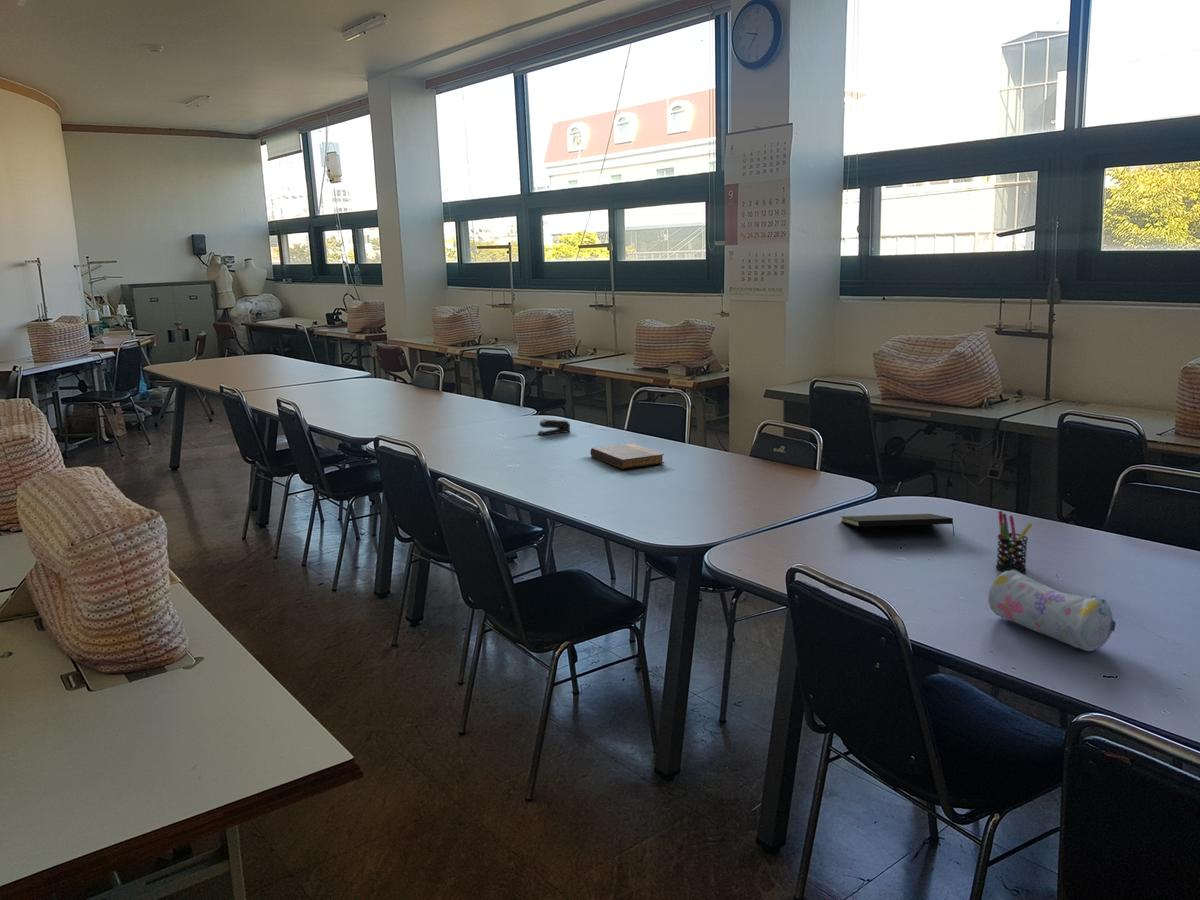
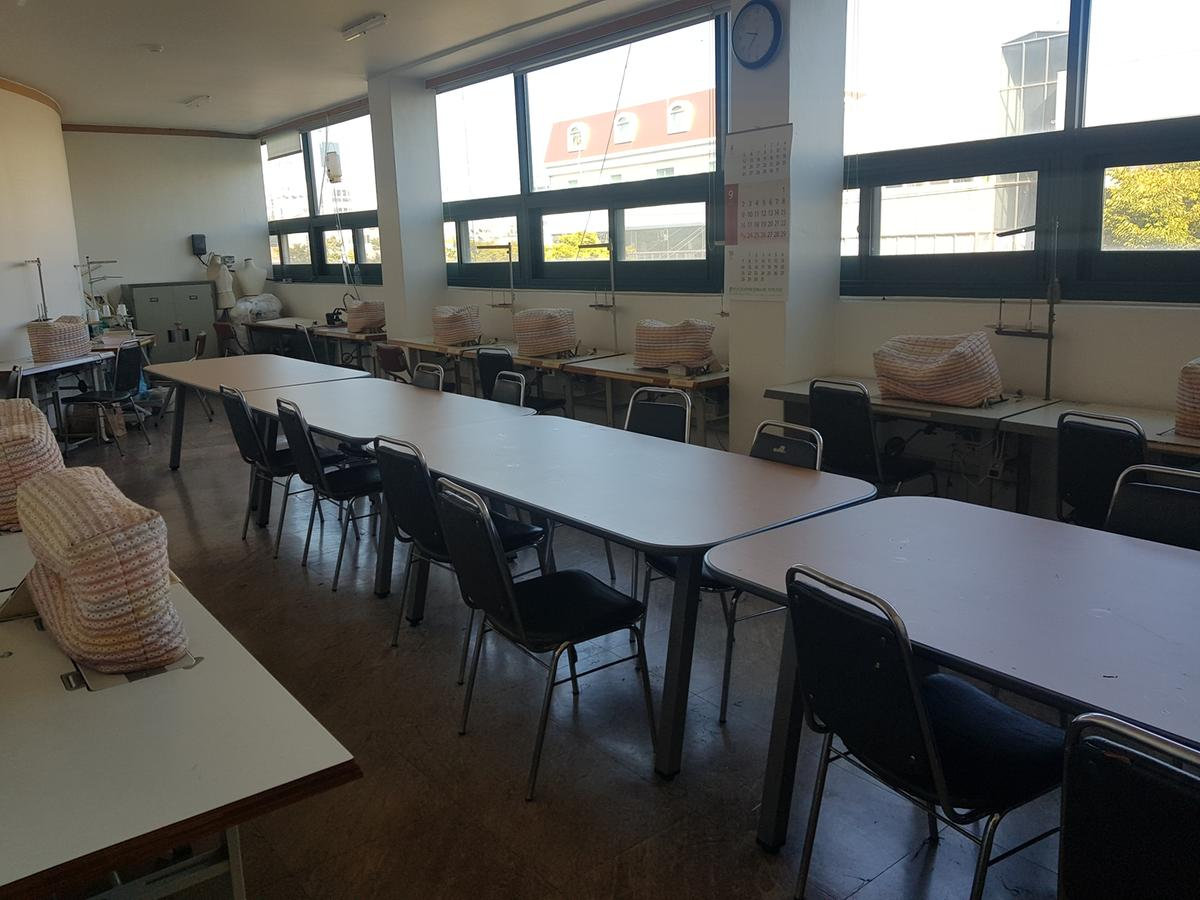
- stapler [537,418,571,437]
- pencil case [987,570,1117,652]
- pen holder [995,510,1033,573]
- notepad [840,513,956,537]
- book [589,442,665,470]
